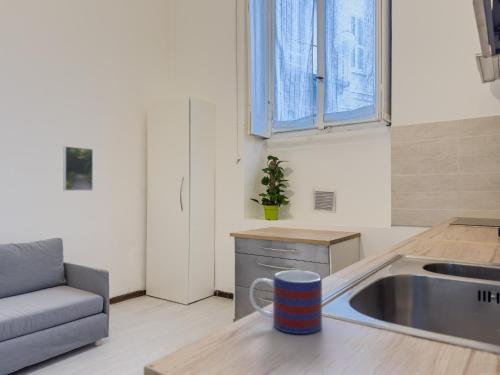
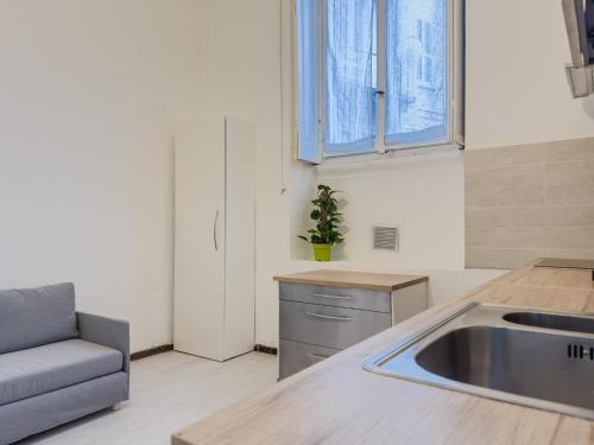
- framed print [62,145,94,192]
- mug [249,270,323,335]
